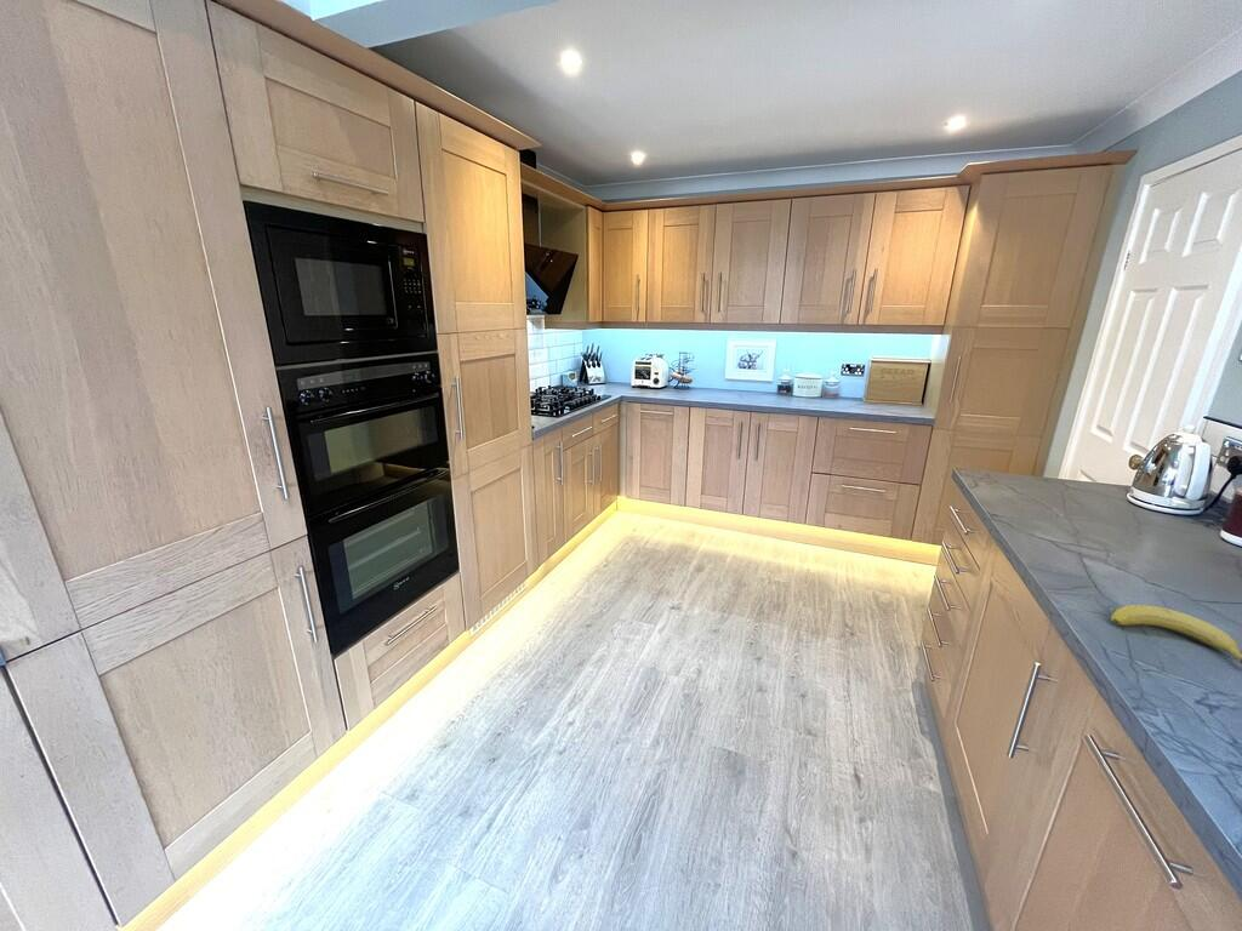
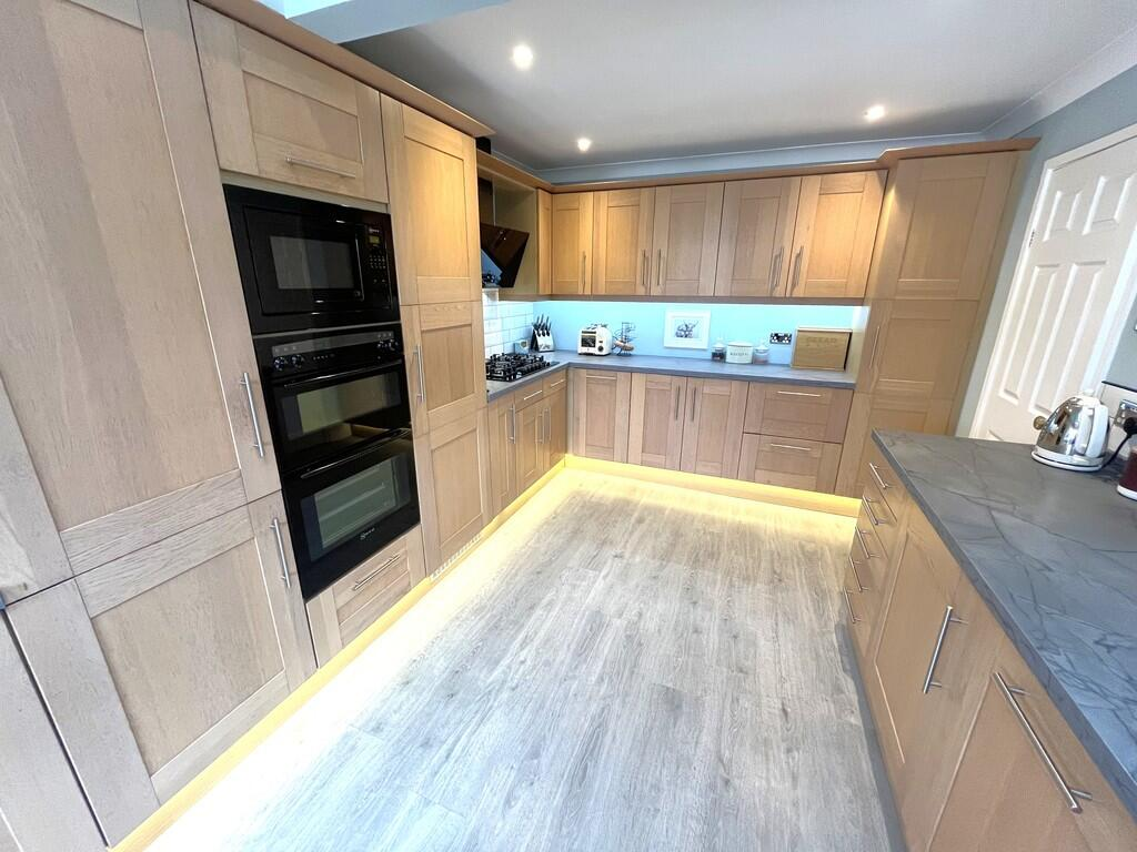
- fruit [1110,604,1242,666]
